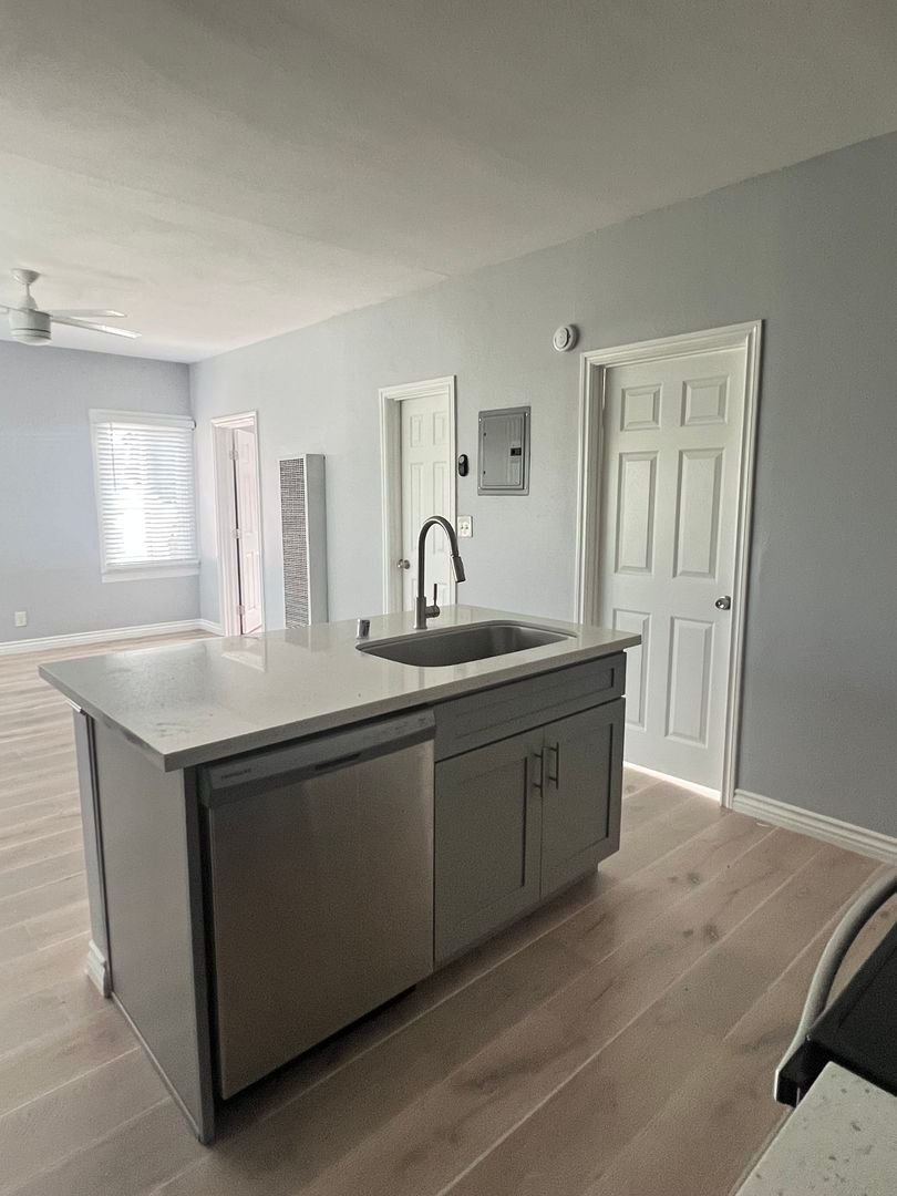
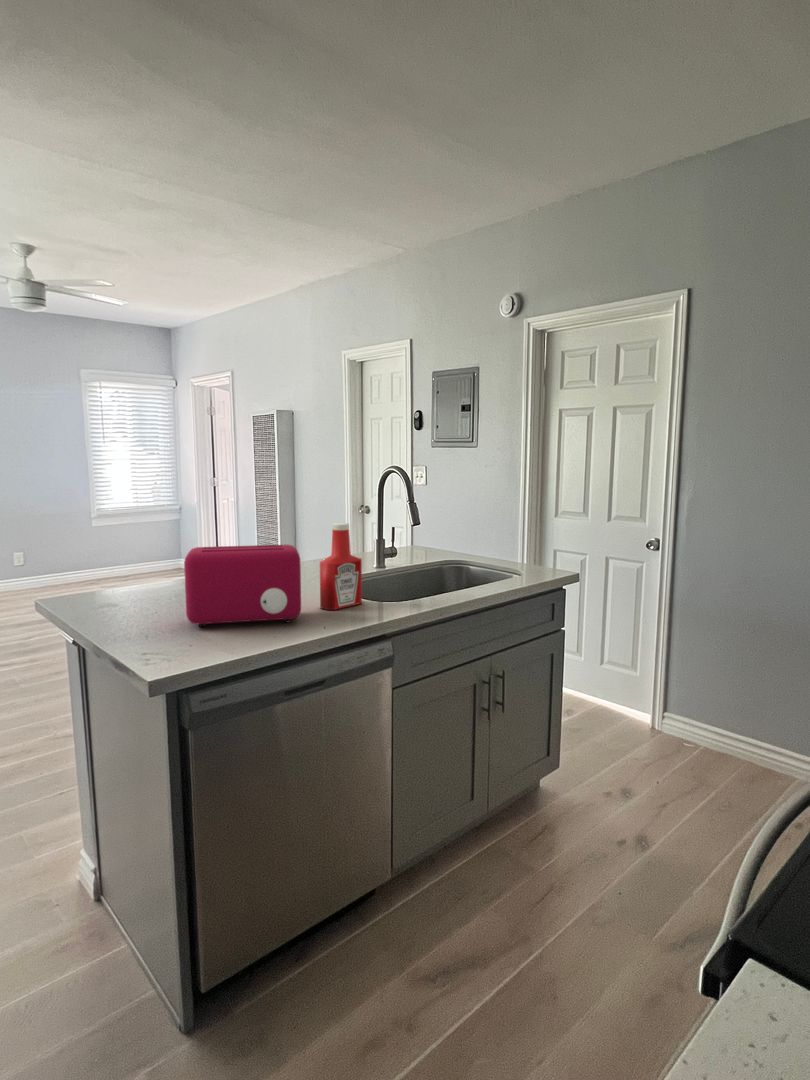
+ toaster [183,544,302,628]
+ soap bottle [319,522,363,611]
